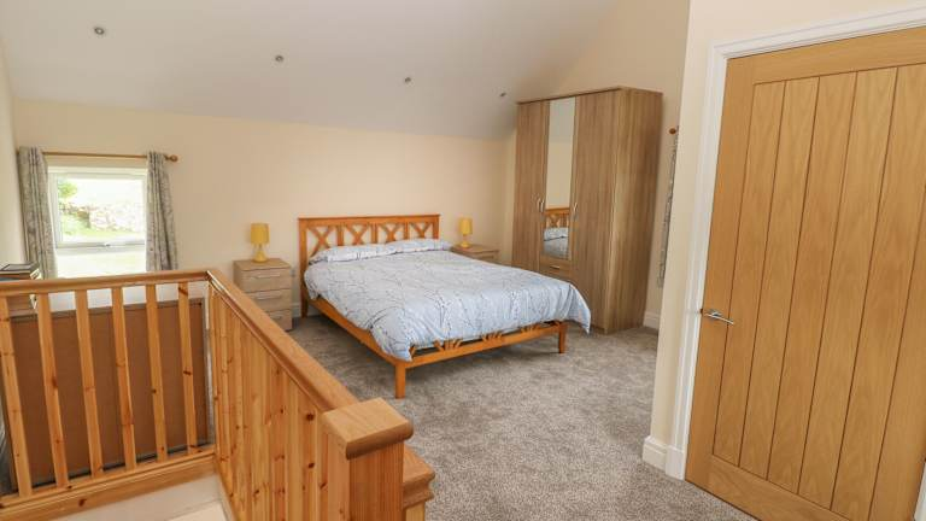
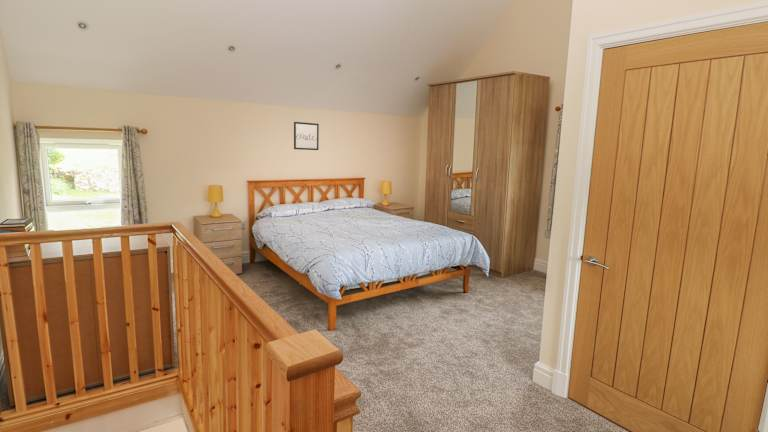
+ wall art [293,121,320,151]
